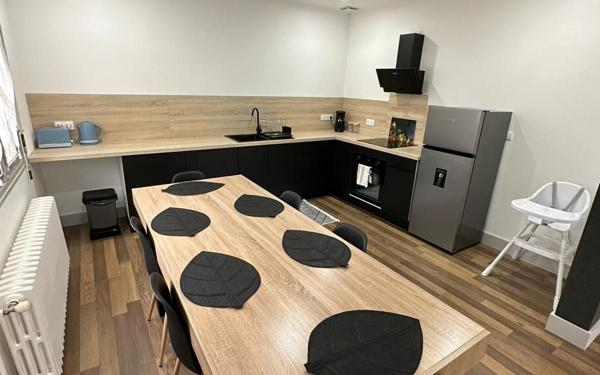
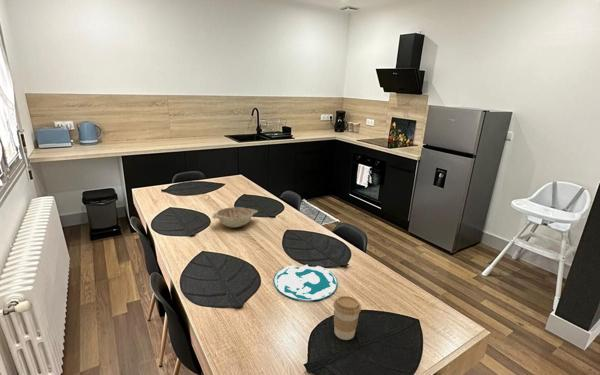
+ coffee cup [332,295,362,341]
+ decorative bowl [211,206,259,229]
+ plate [273,264,339,301]
